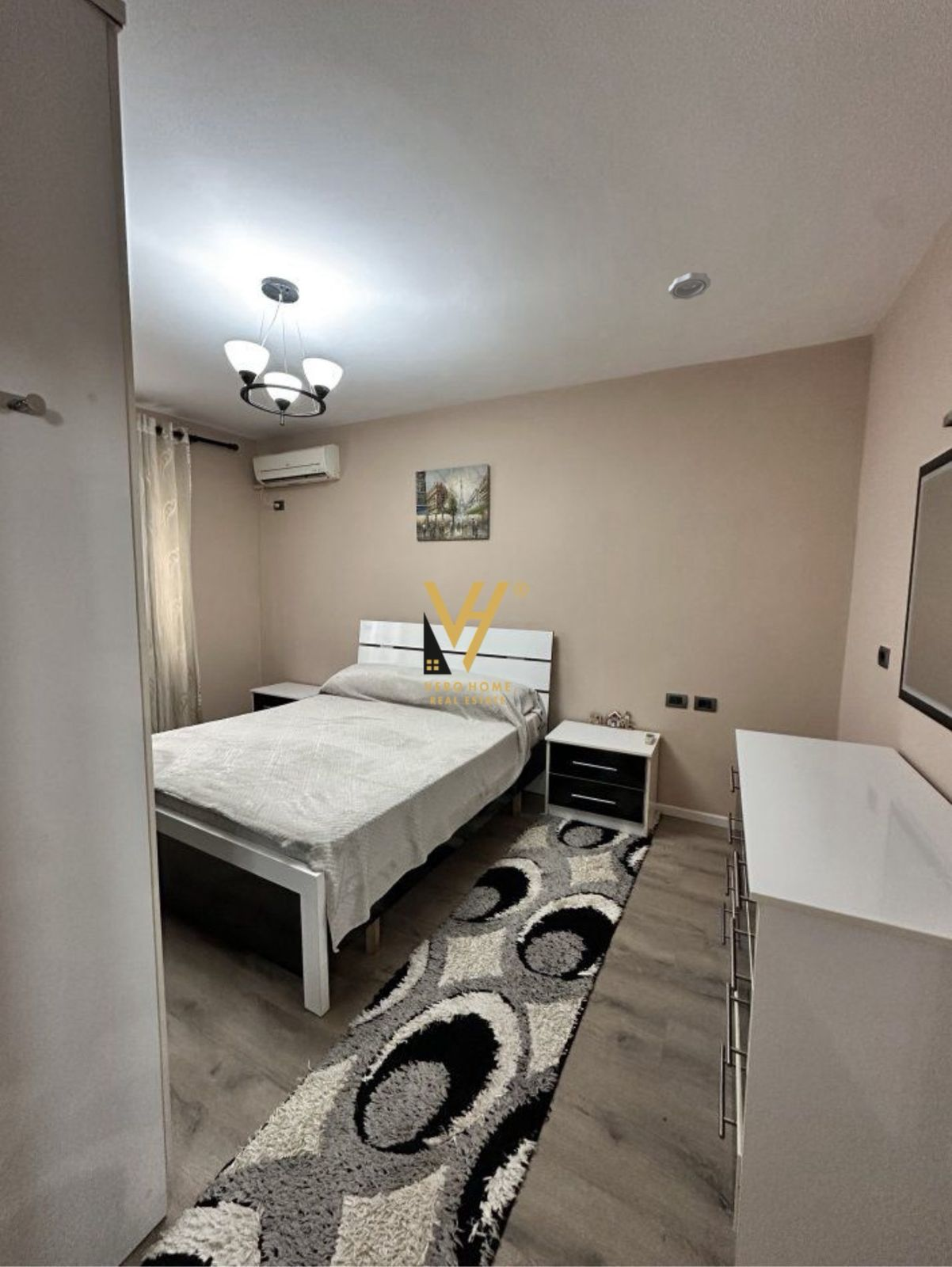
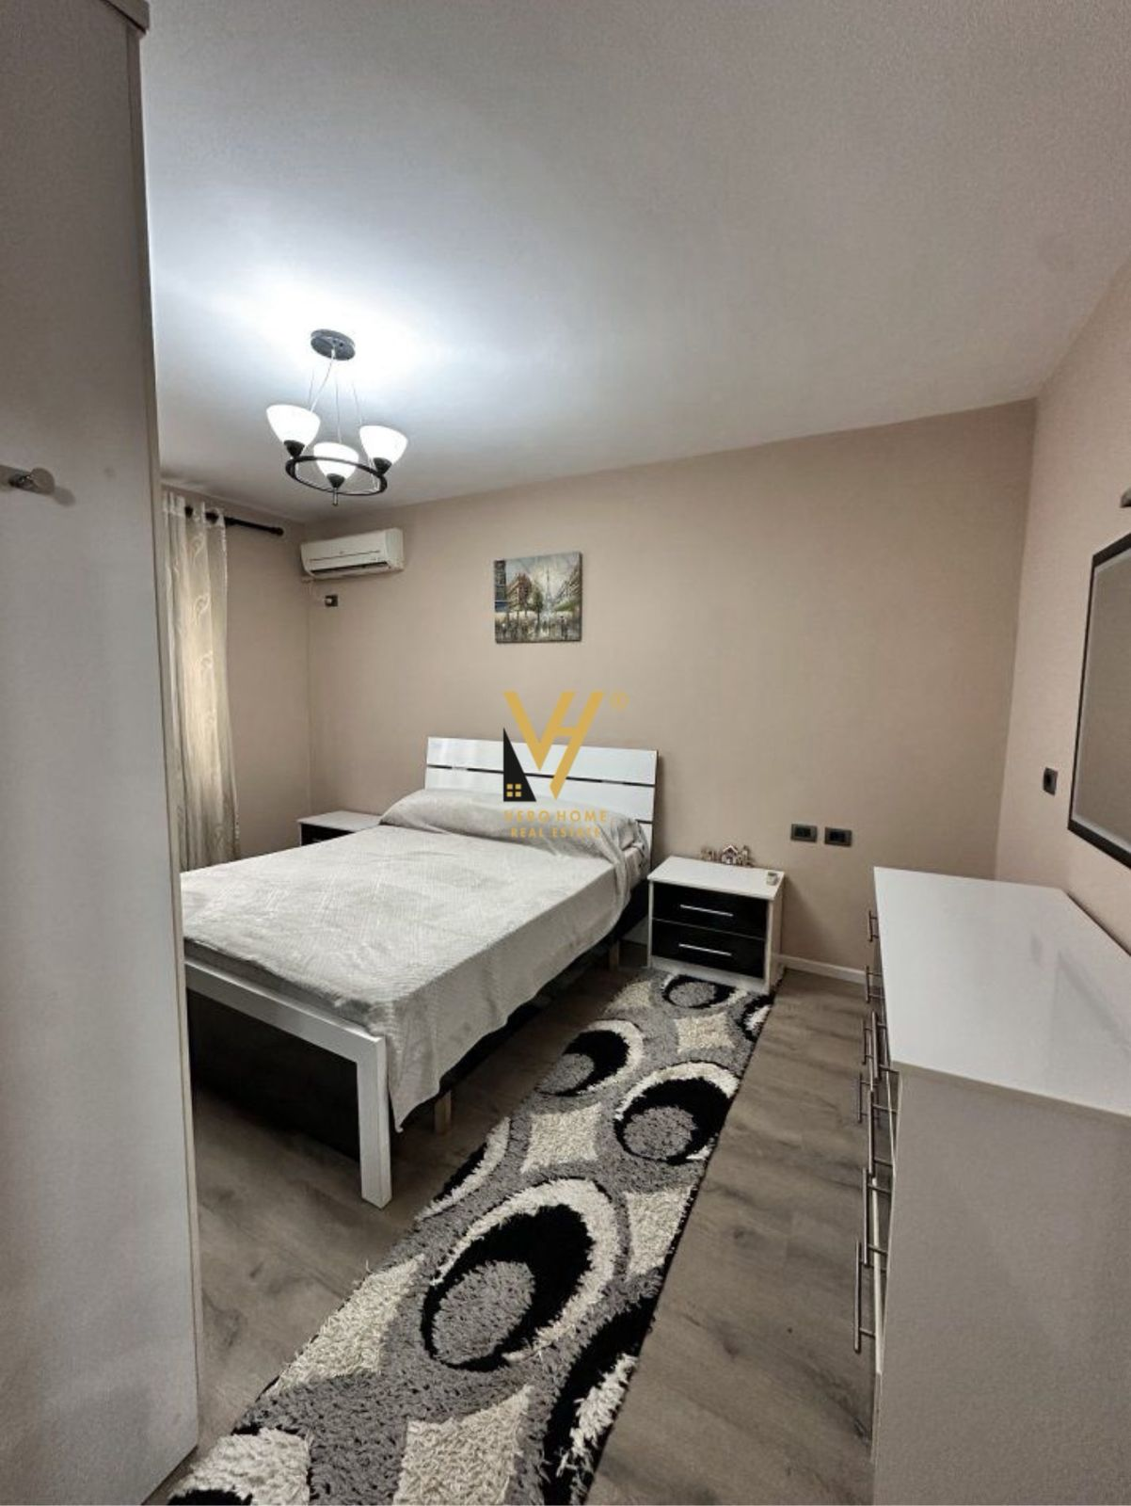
- smoke detector [668,272,711,300]
